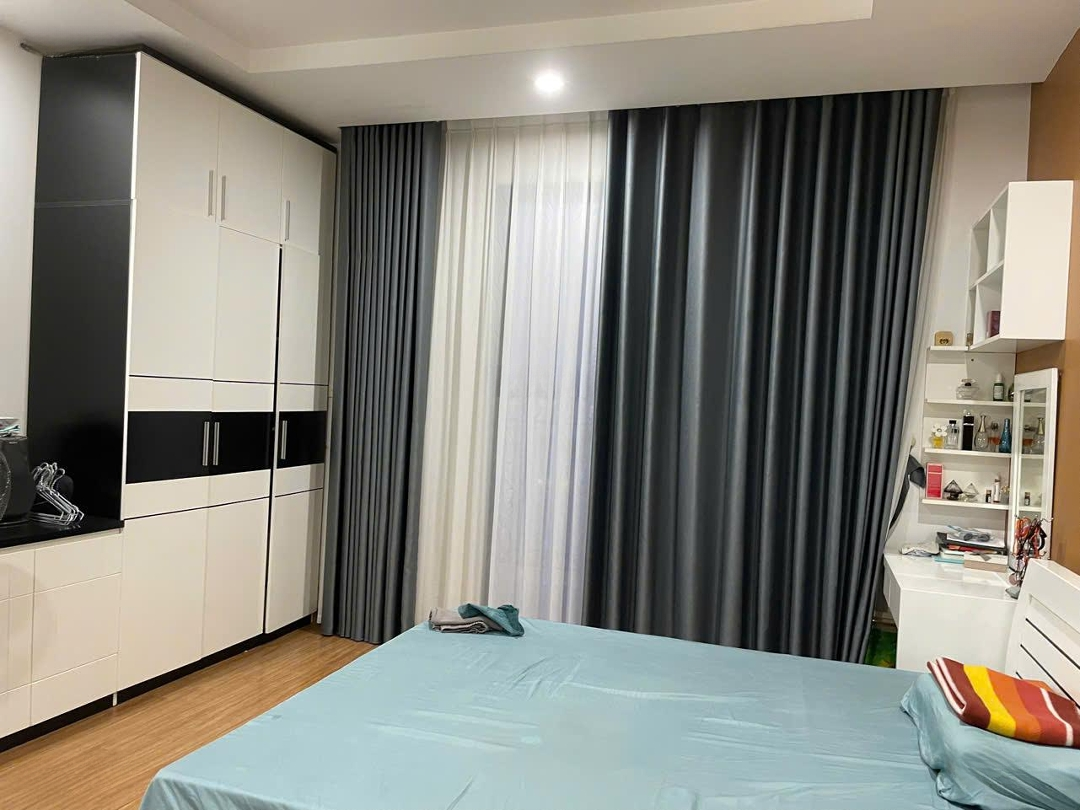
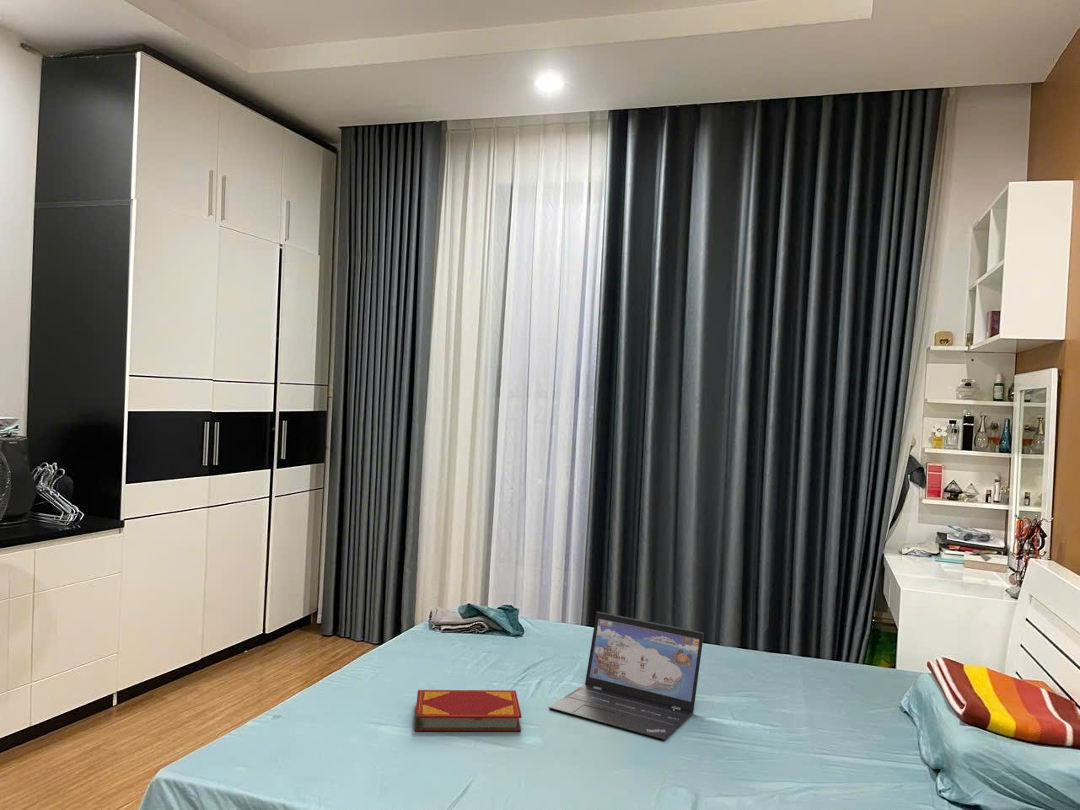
+ laptop [547,610,705,741]
+ hardback book [414,689,523,732]
